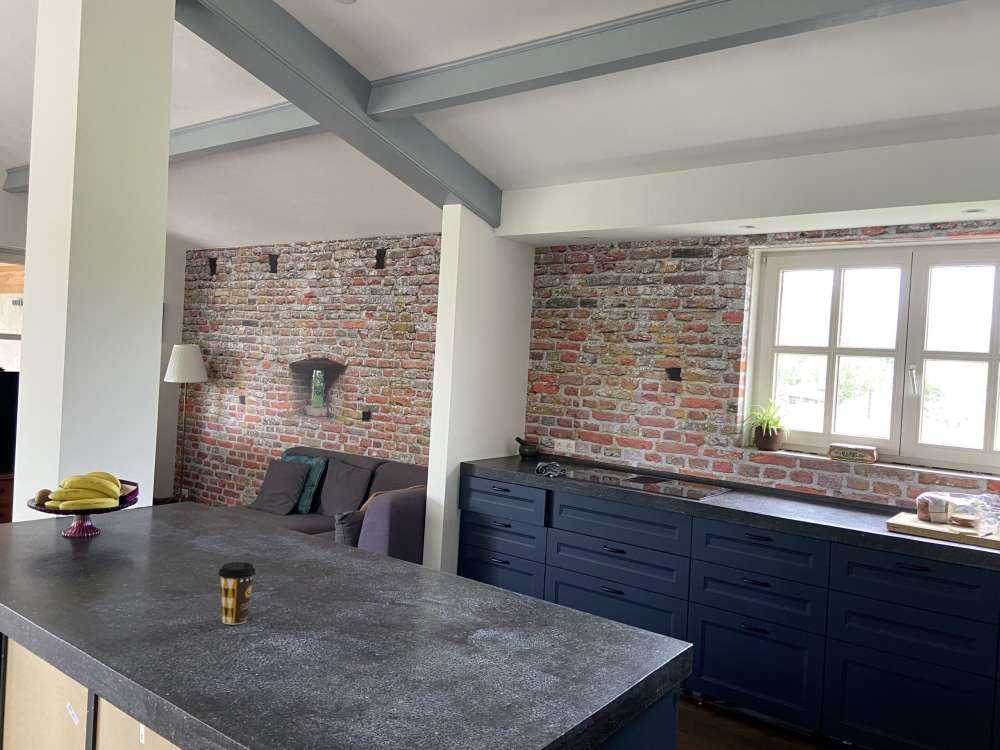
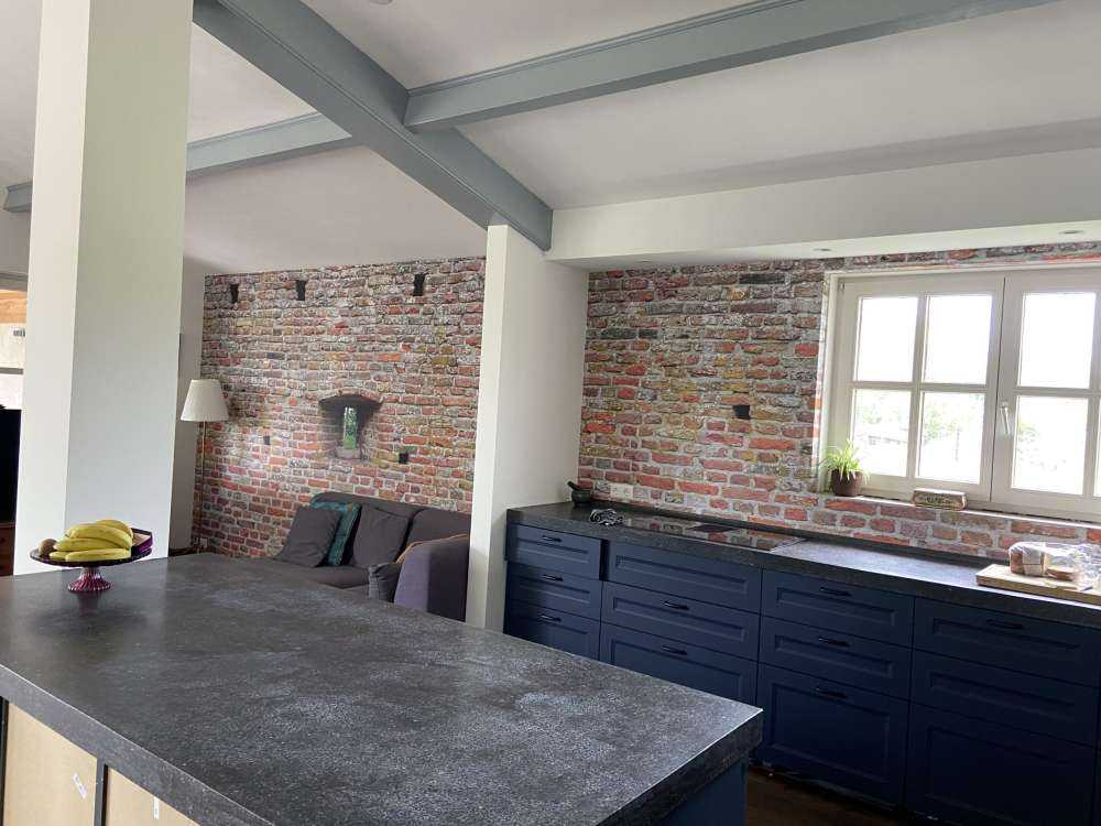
- coffee cup [217,561,257,626]
